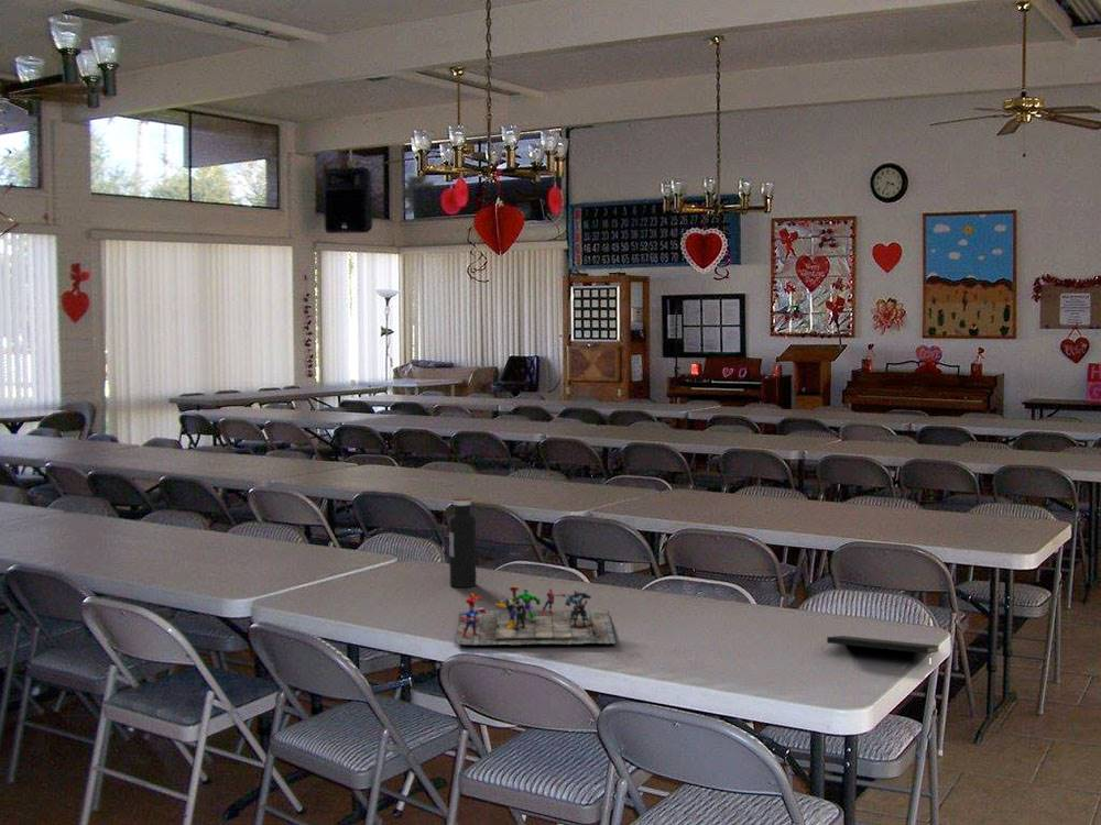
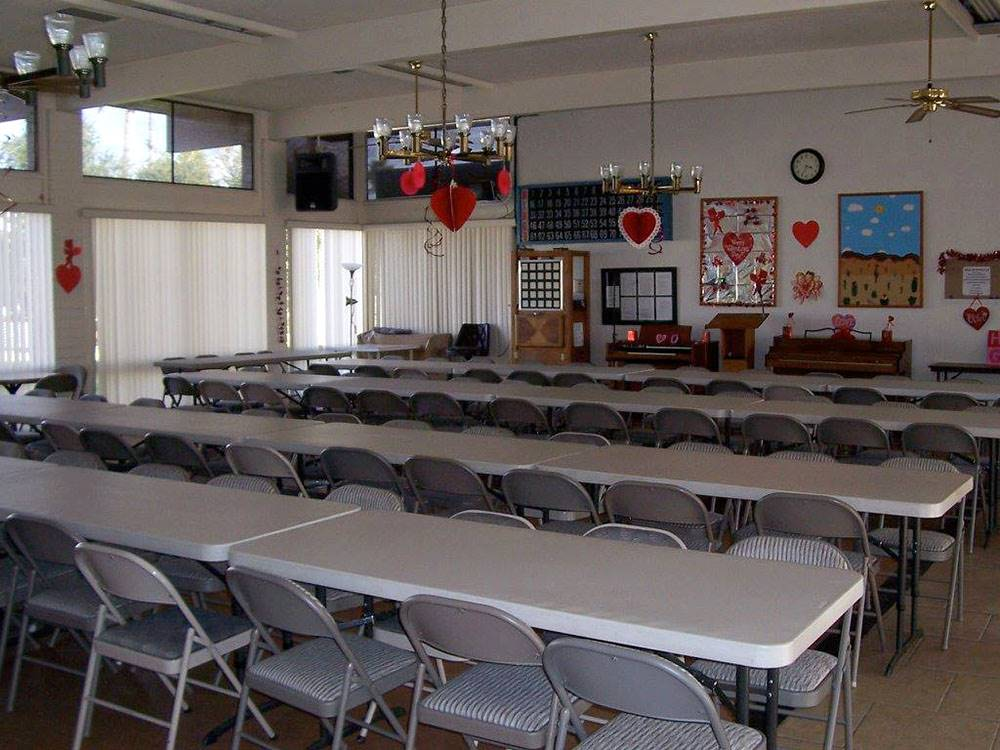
- board game [454,584,617,646]
- notepad [826,635,940,669]
- water bottle [448,496,477,588]
